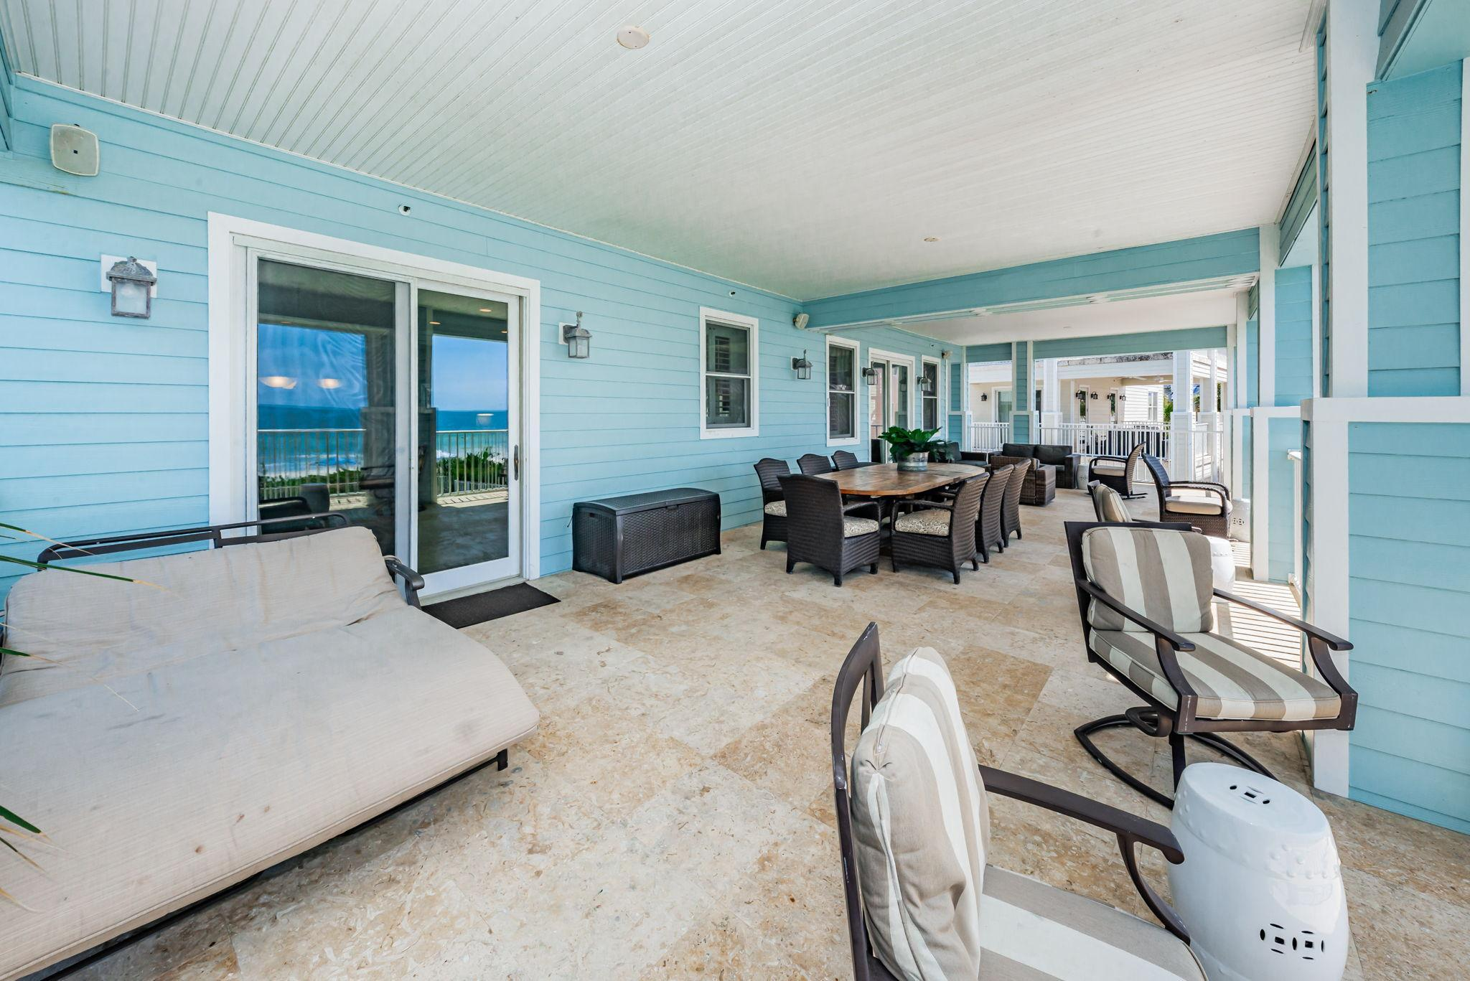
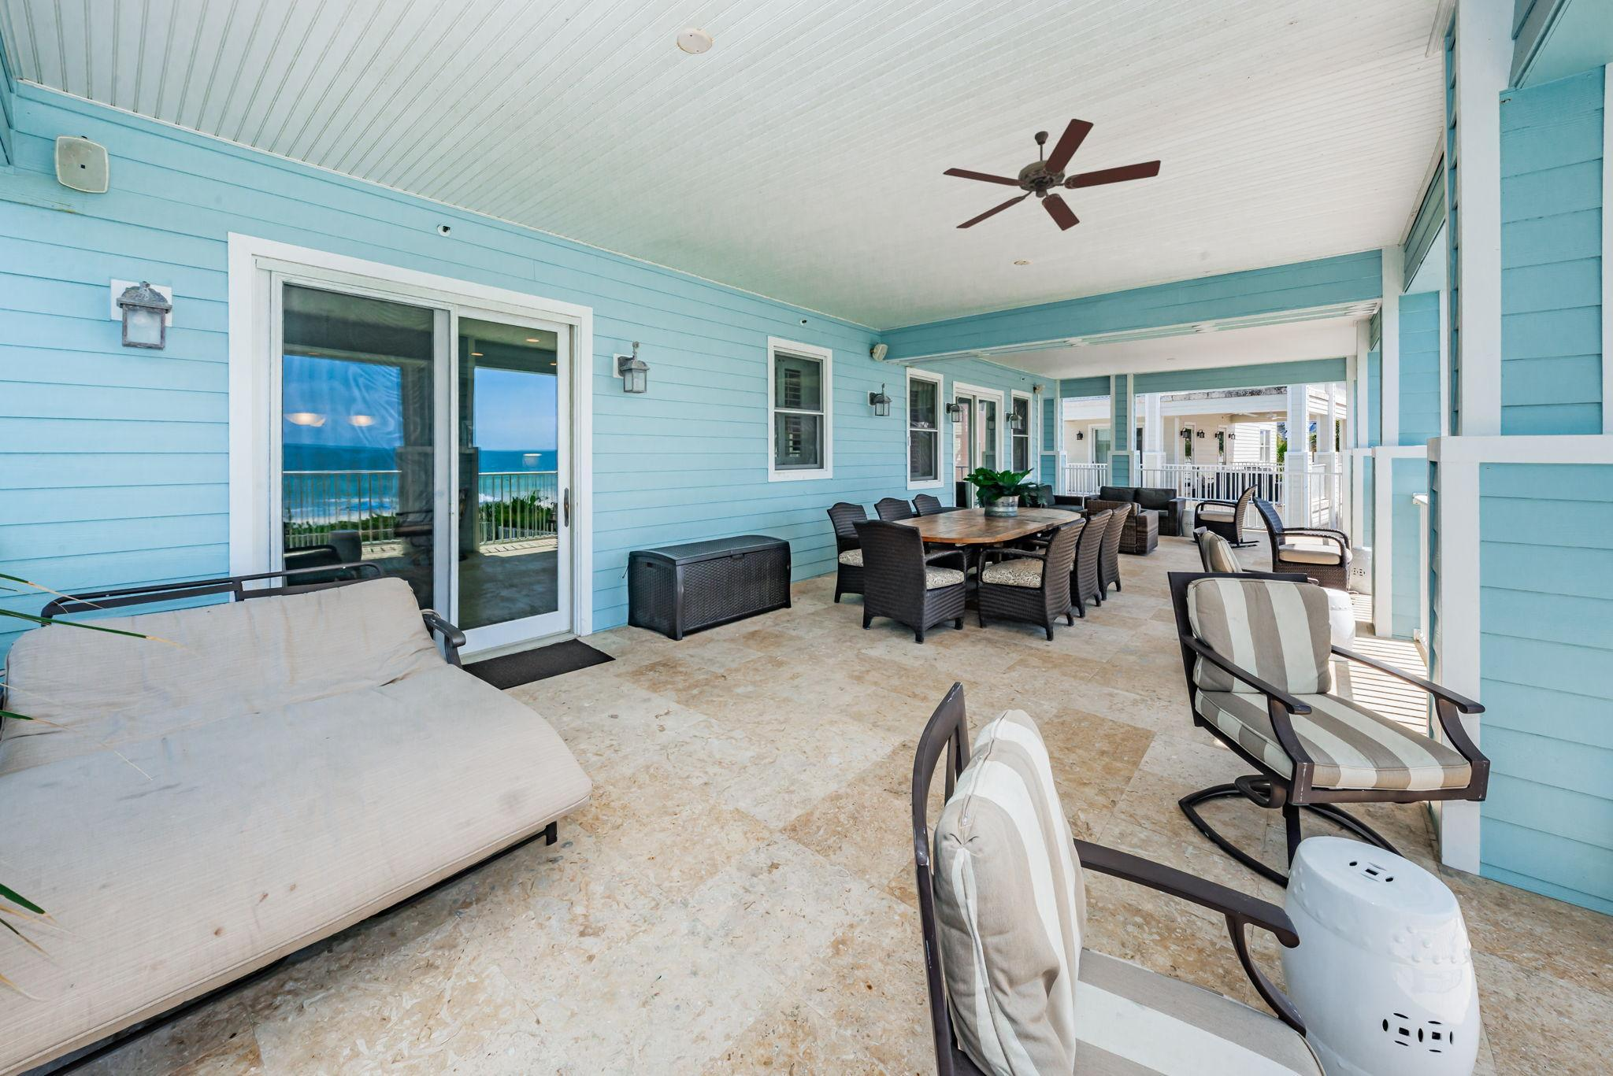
+ ceiling fan [942,118,1161,232]
